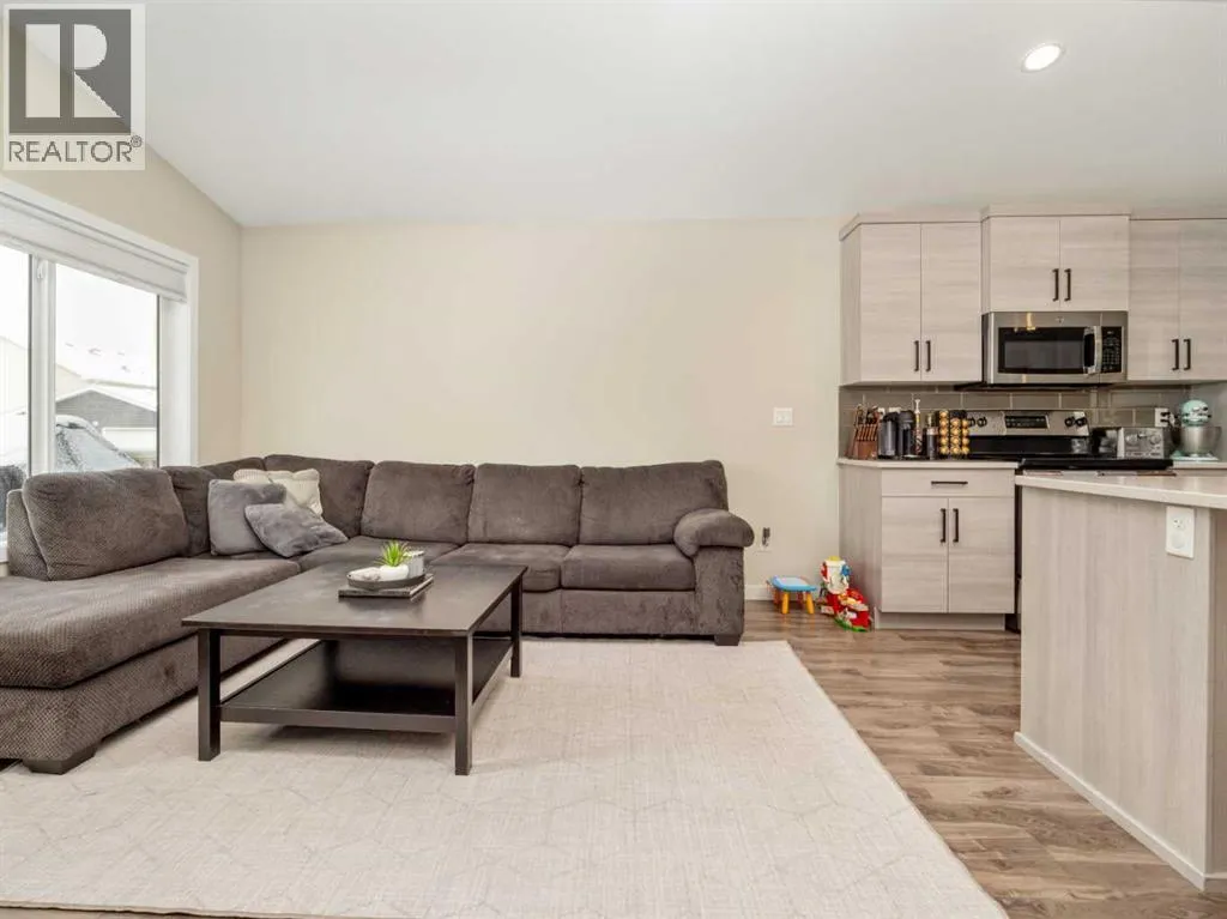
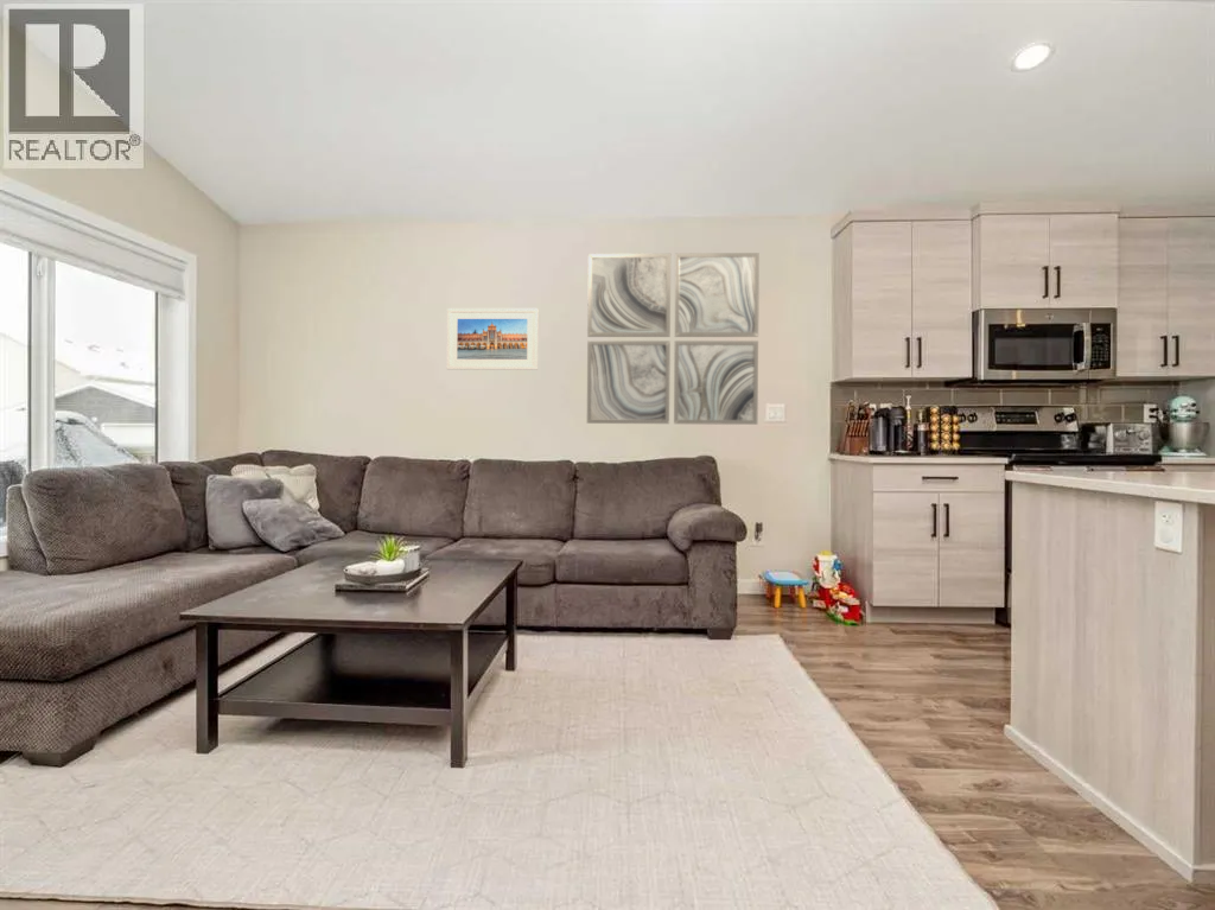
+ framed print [446,307,539,371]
+ wall art [586,252,761,426]
